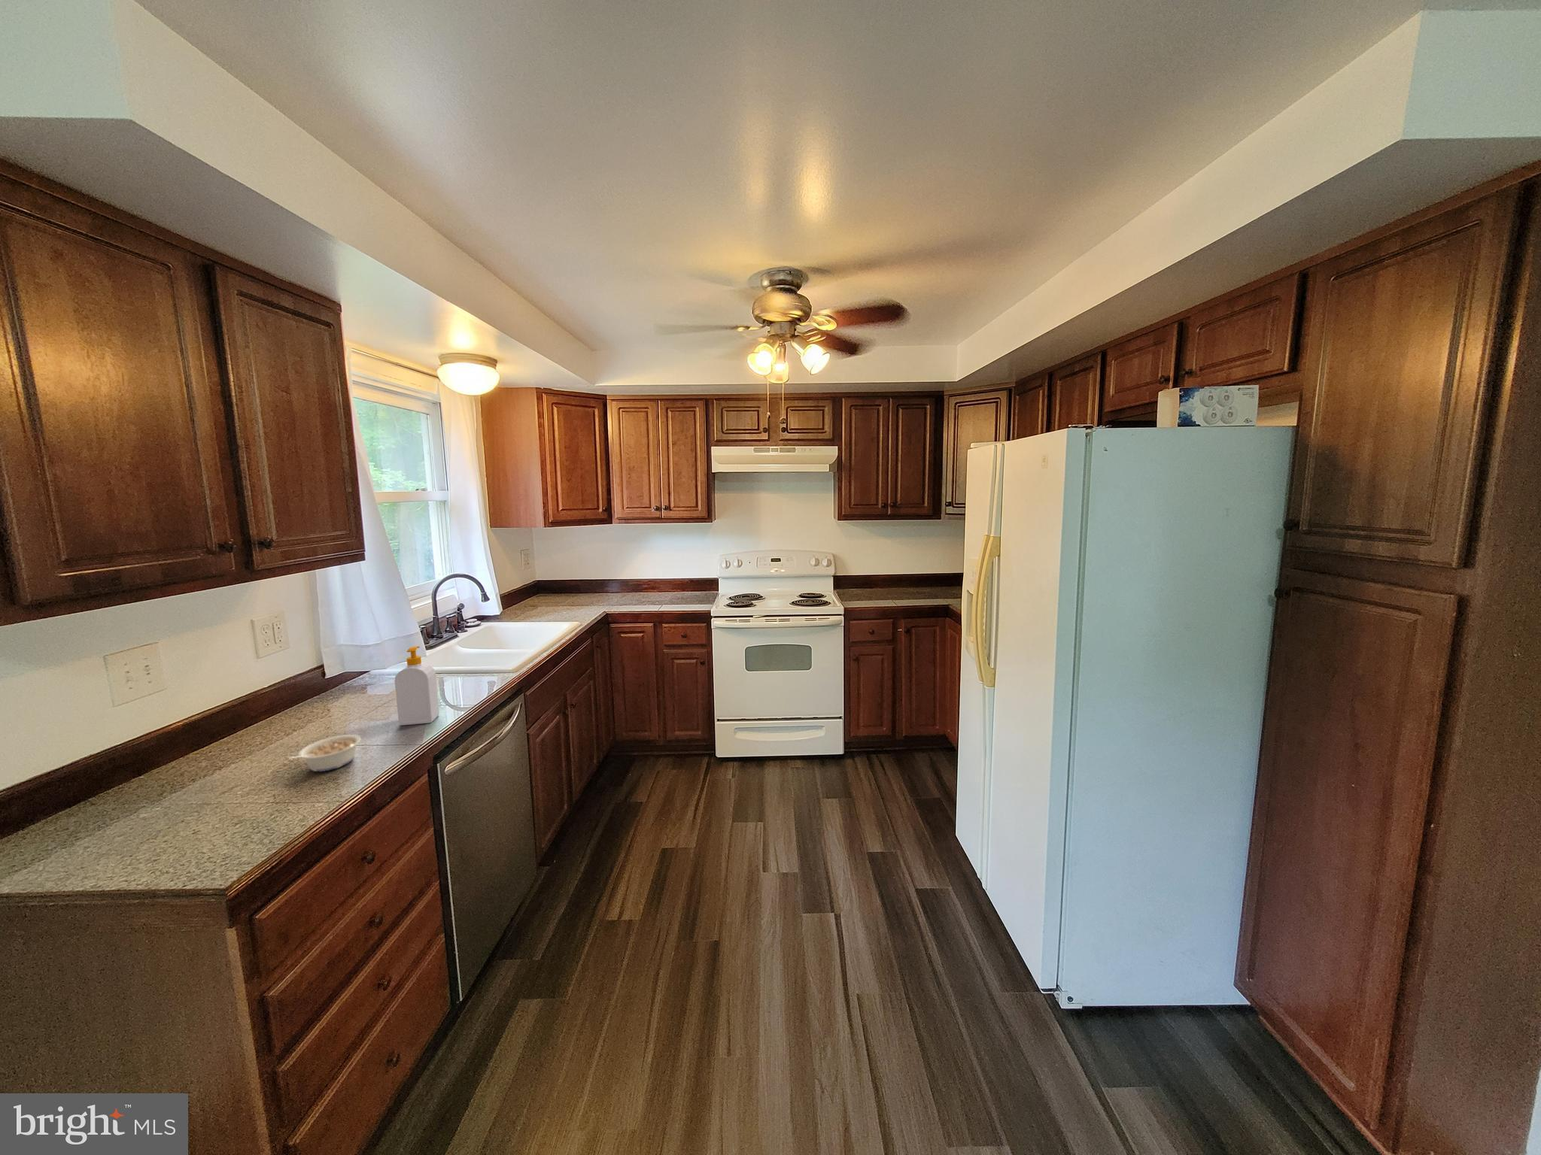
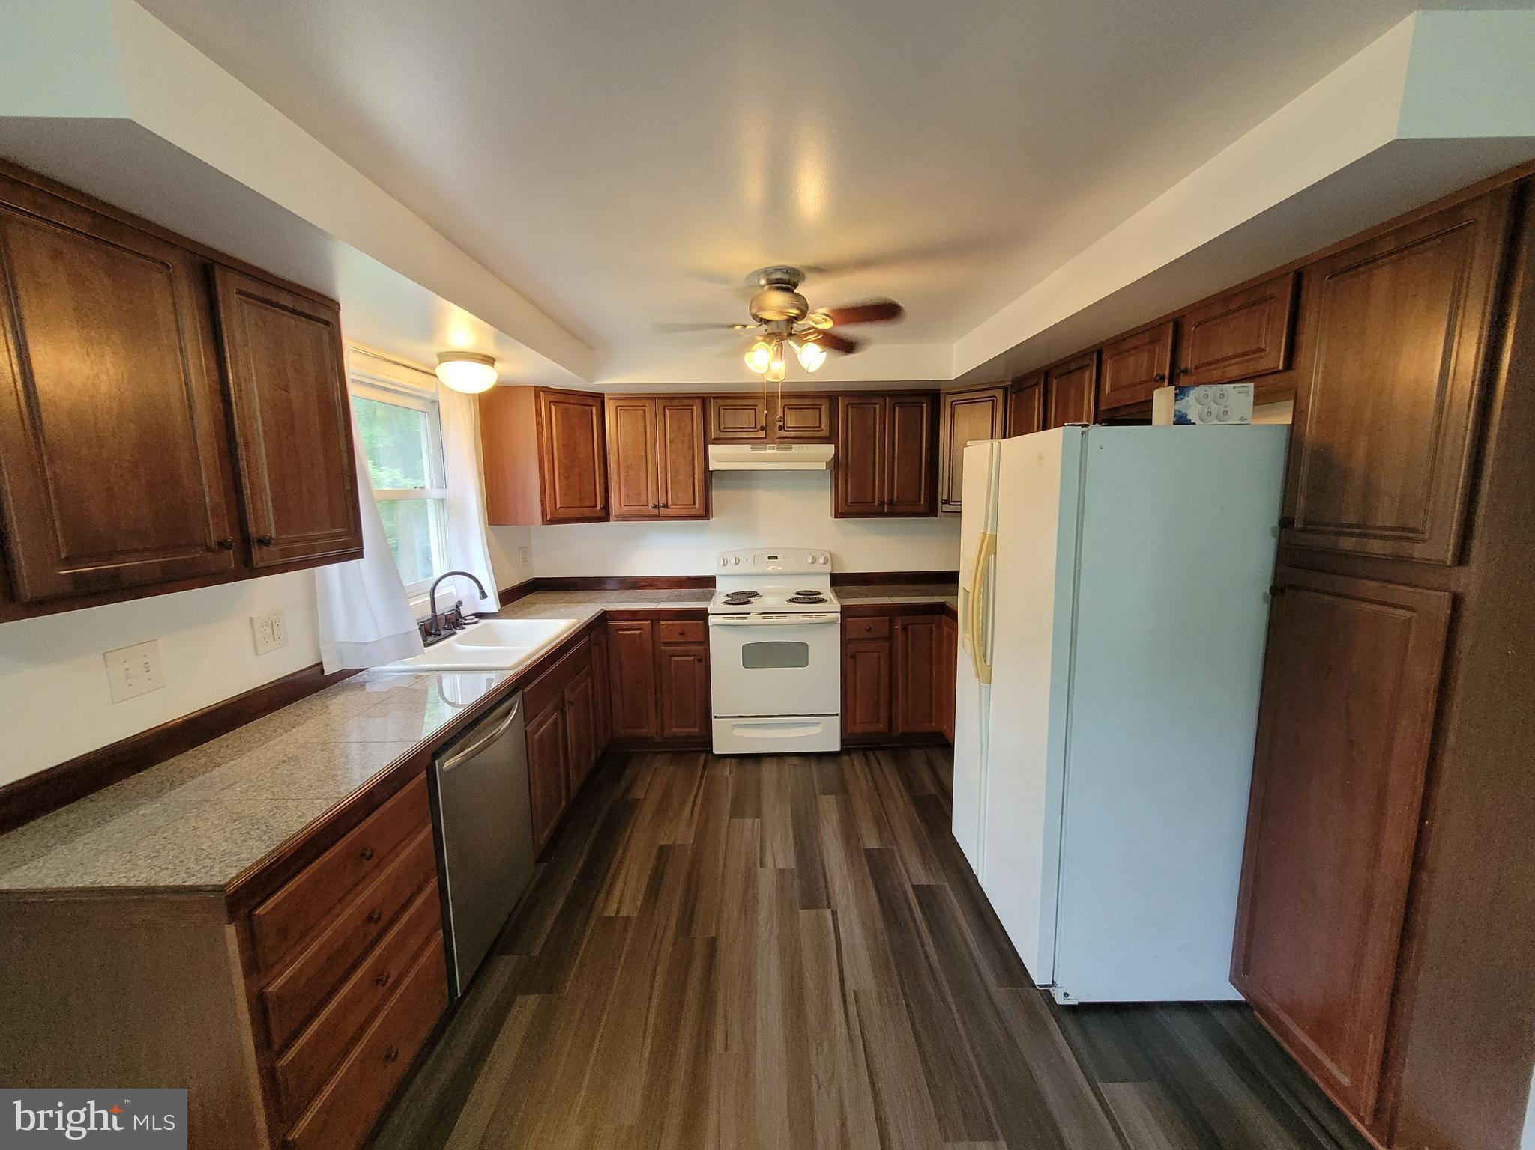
- soap bottle [394,645,440,727]
- legume [285,734,362,773]
